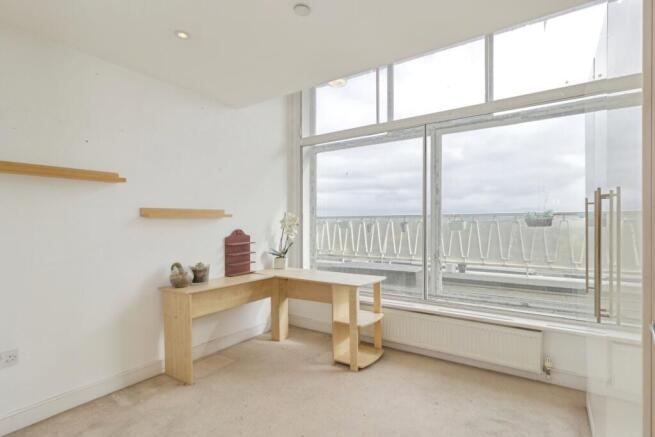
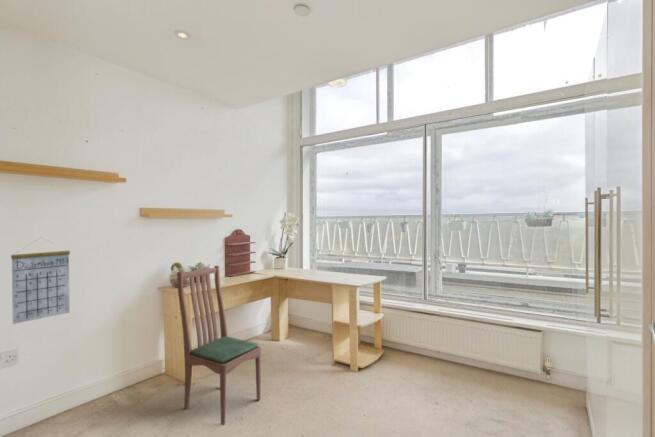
+ calendar [10,236,71,325]
+ chair [176,265,262,426]
